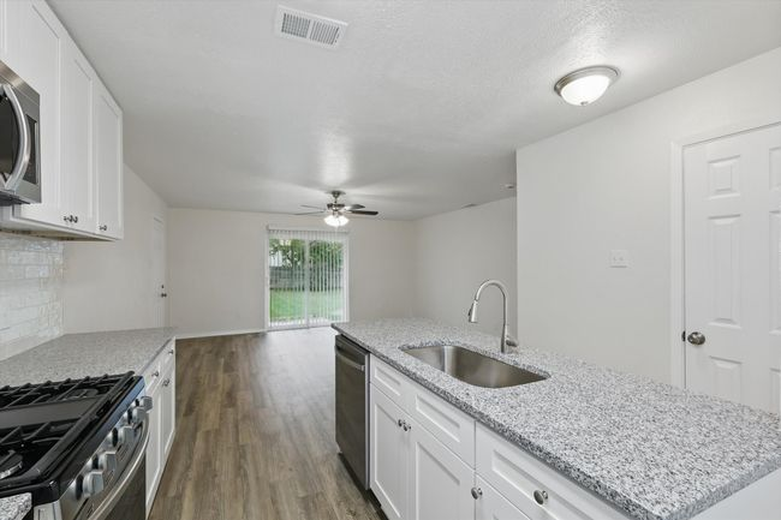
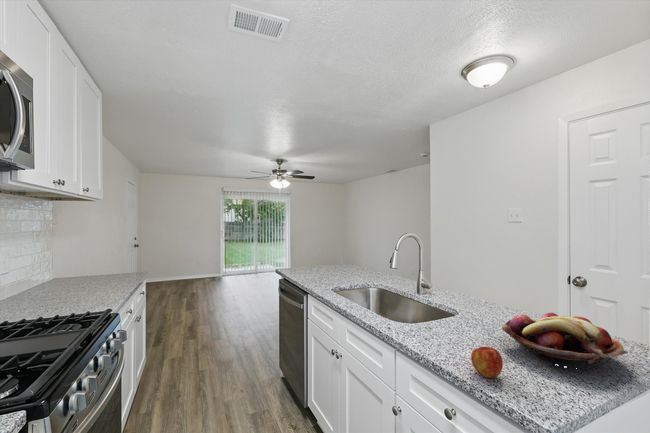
+ fruit basket [501,312,628,368]
+ apple [470,346,504,379]
